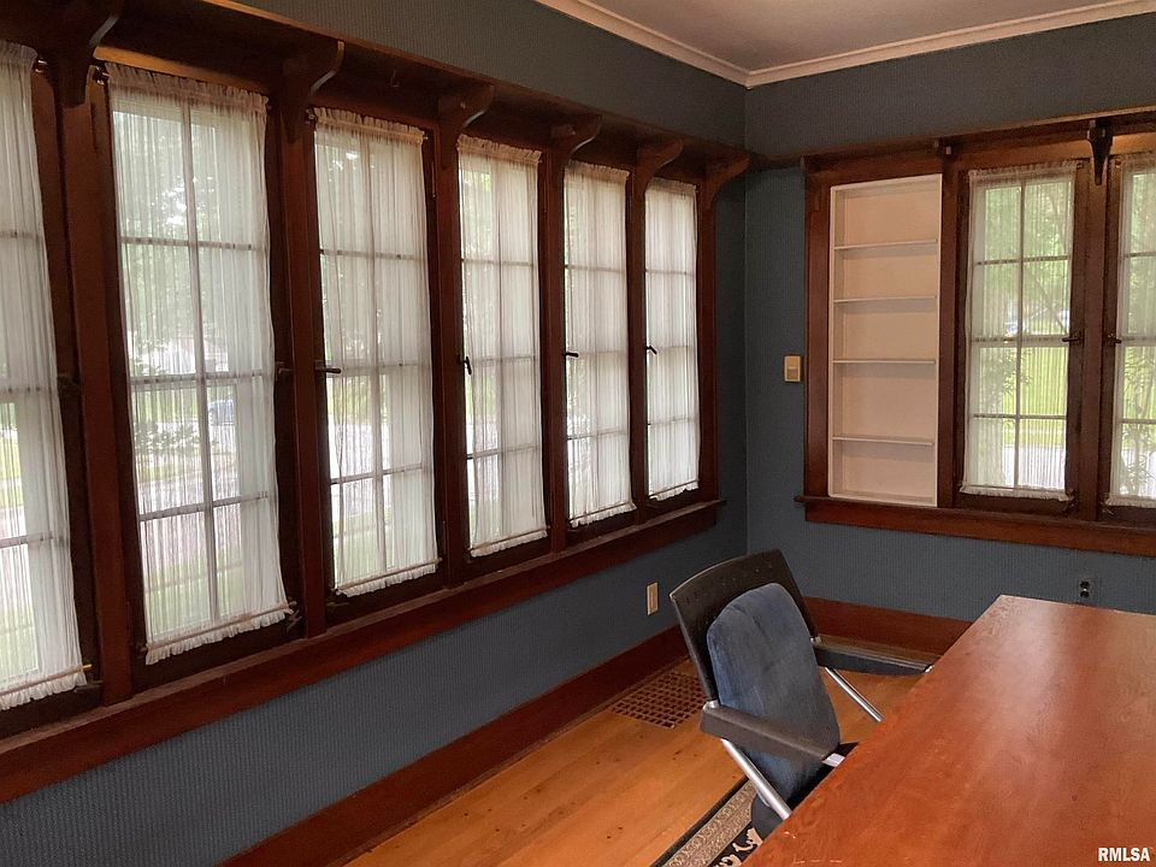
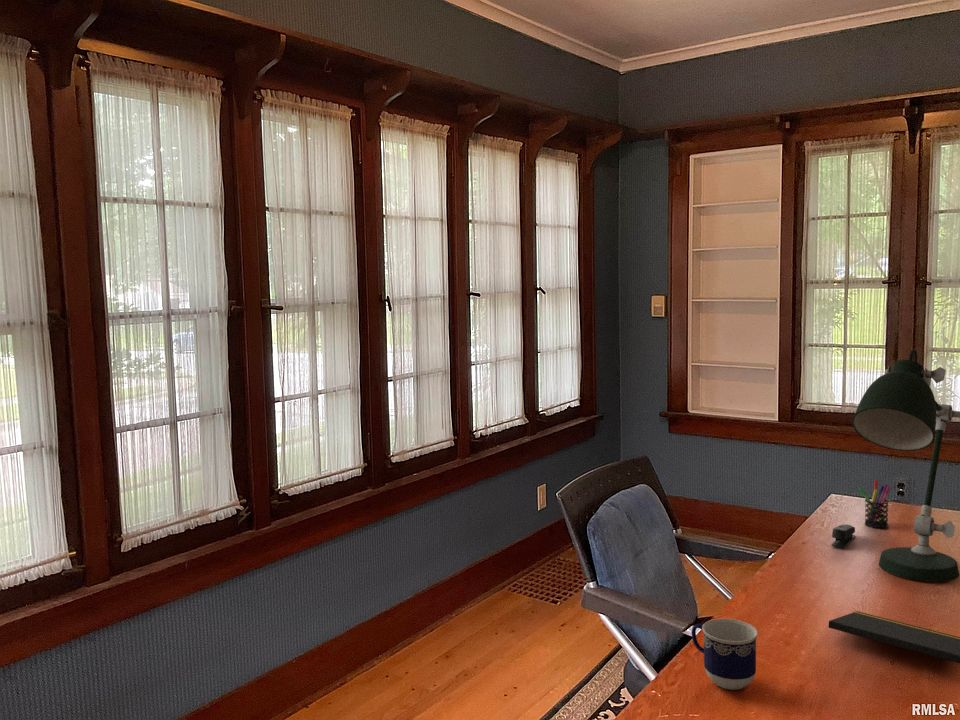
+ notepad [828,610,960,664]
+ cup [691,618,759,691]
+ desk lamp [851,348,960,583]
+ stapler [830,523,856,549]
+ pen holder [858,479,891,529]
